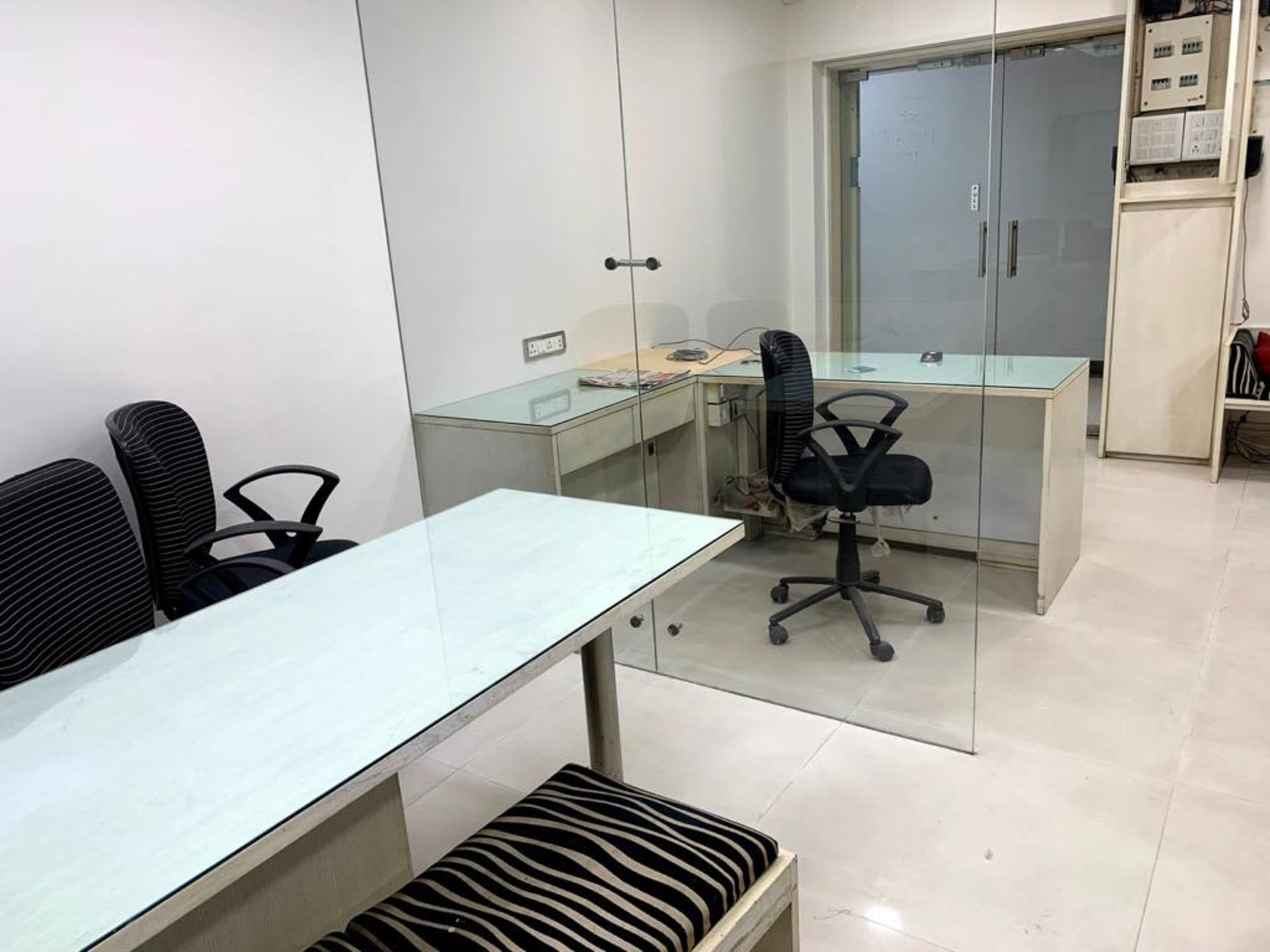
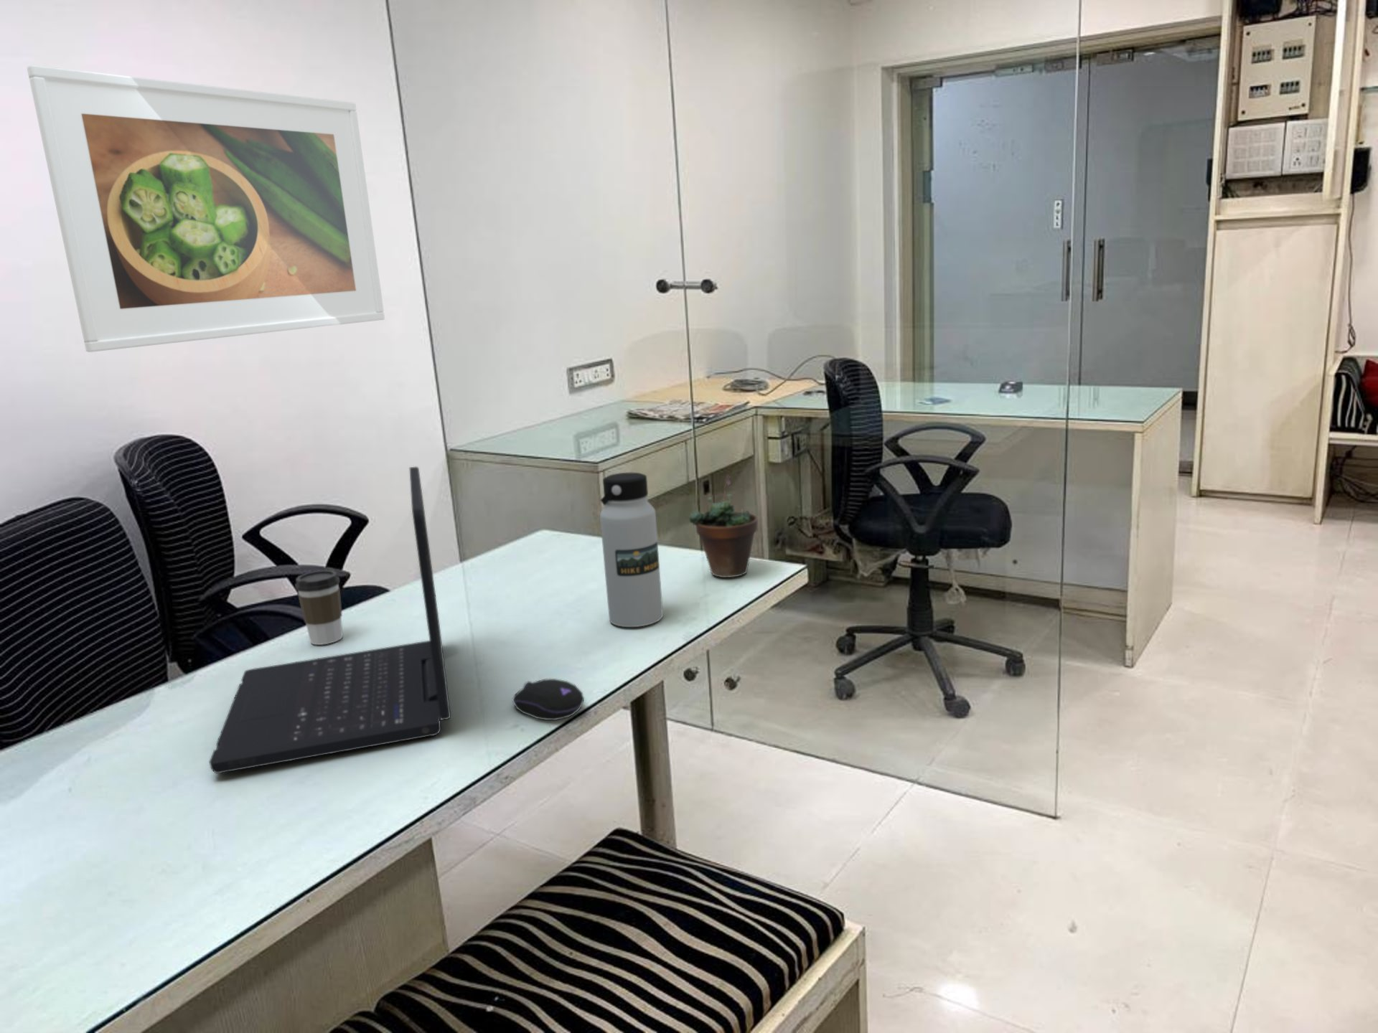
+ computer mouse [512,678,585,720]
+ water bottle [599,472,664,627]
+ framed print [26,65,385,353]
+ laptop [208,467,451,774]
+ succulent plant [688,474,758,578]
+ coffee cup [294,570,344,646]
